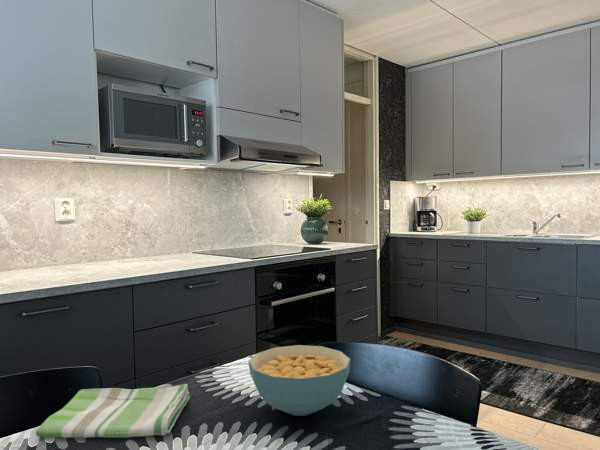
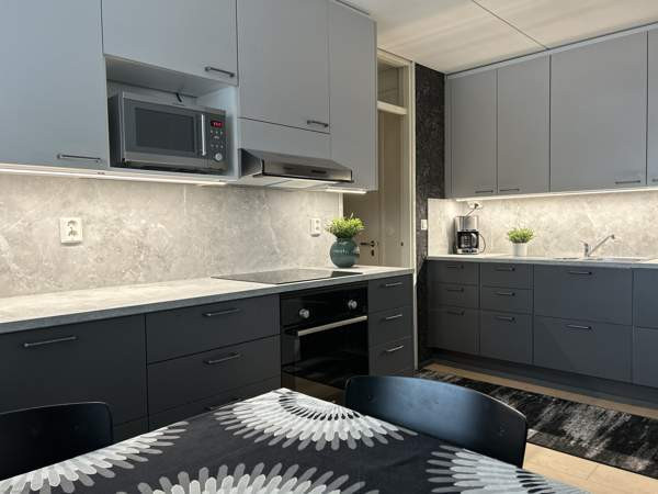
- dish towel [35,383,191,439]
- cereal bowl [248,344,351,417]
